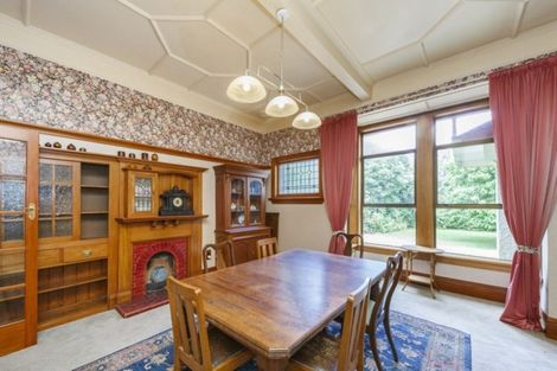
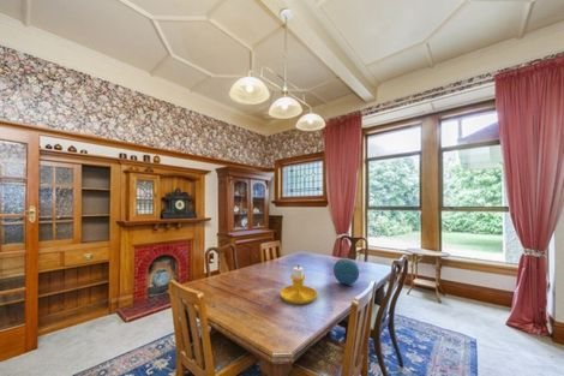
+ decorative orb [332,257,360,286]
+ candlestick [278,264,318,305]
